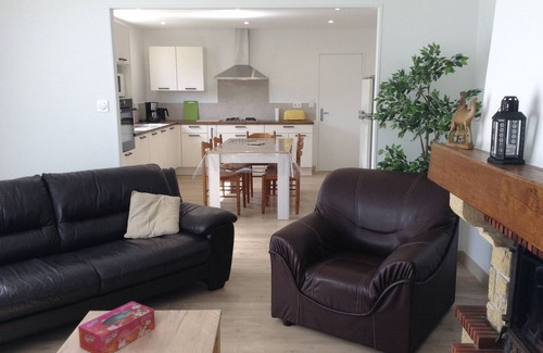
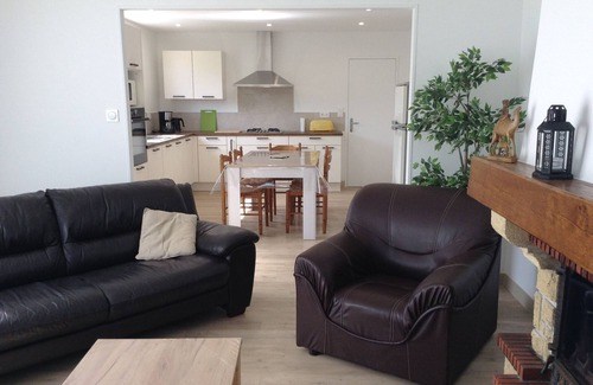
- tissue box [77,300,156,353]
